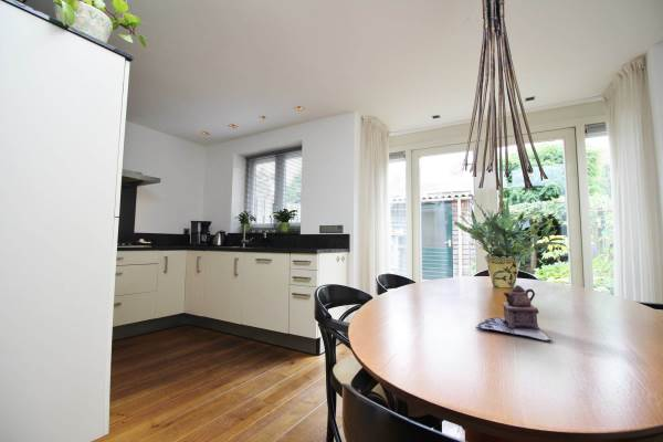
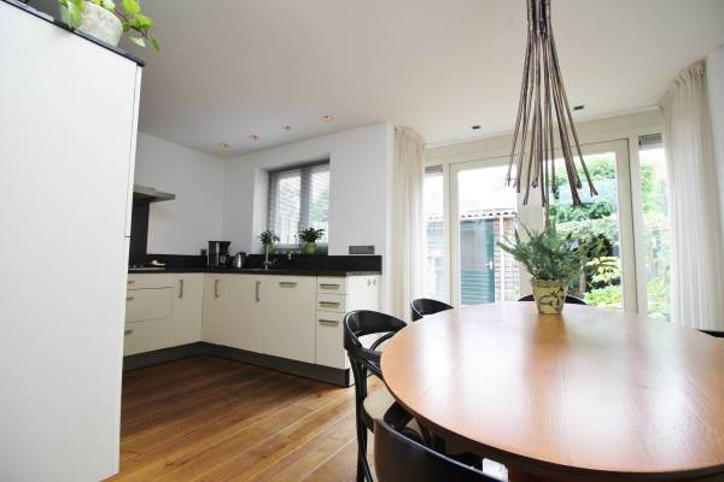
- teapot [475,284,554,343]
